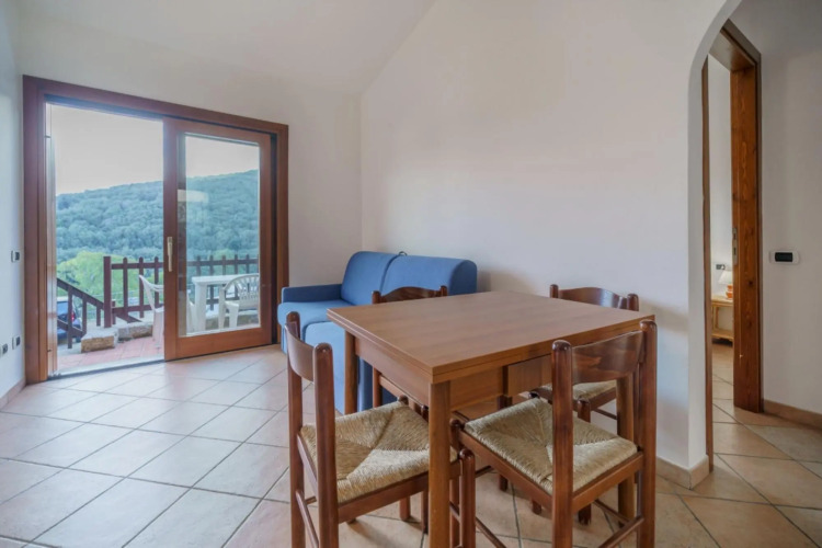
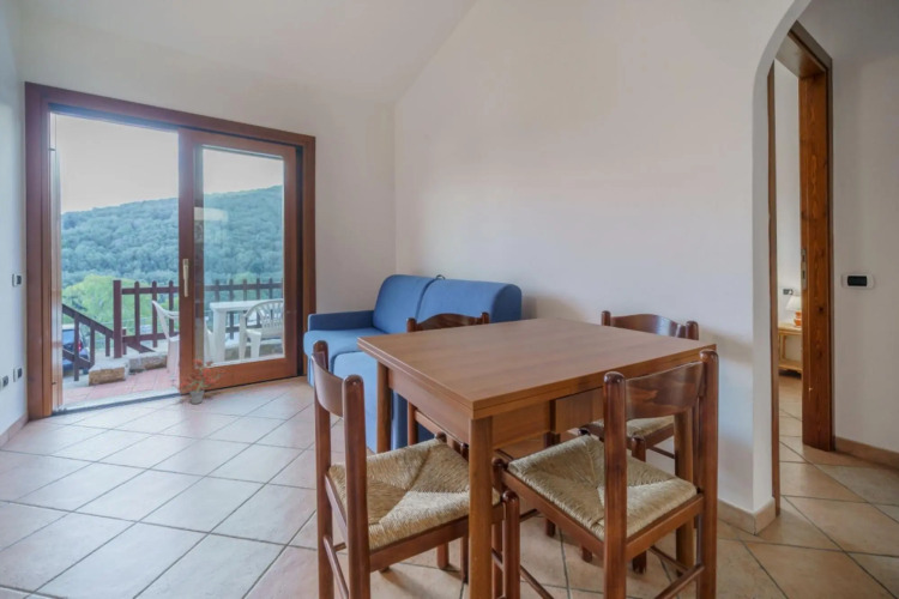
+ potted plant [171,350,225,405]
